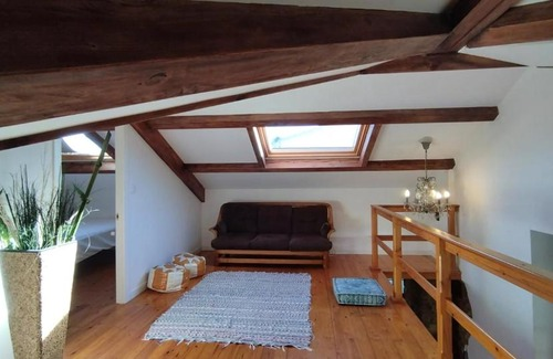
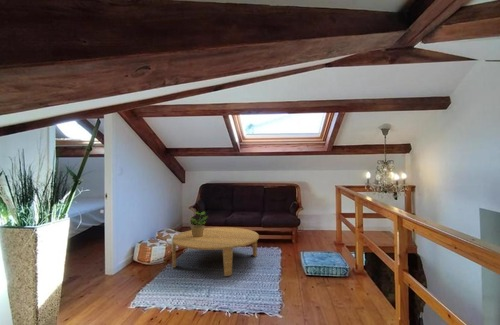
+ potted plant [188,211,209,237]
+ coffee table [171,226,260,277]
